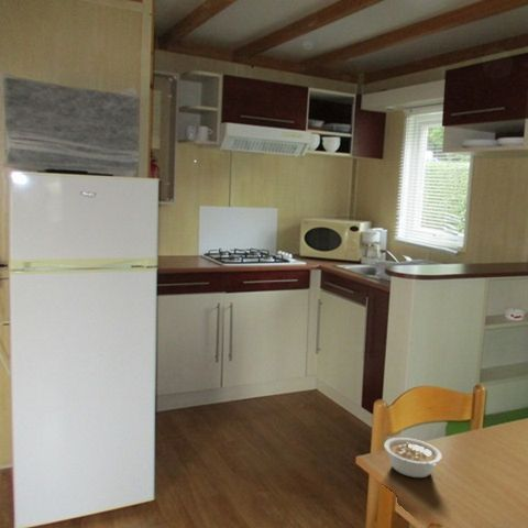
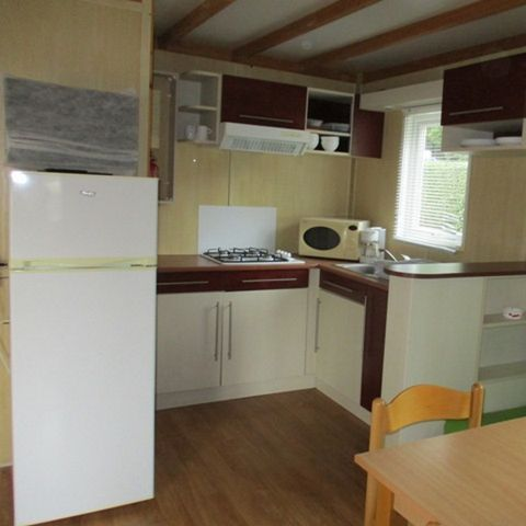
- legume [383,437,443,479]
